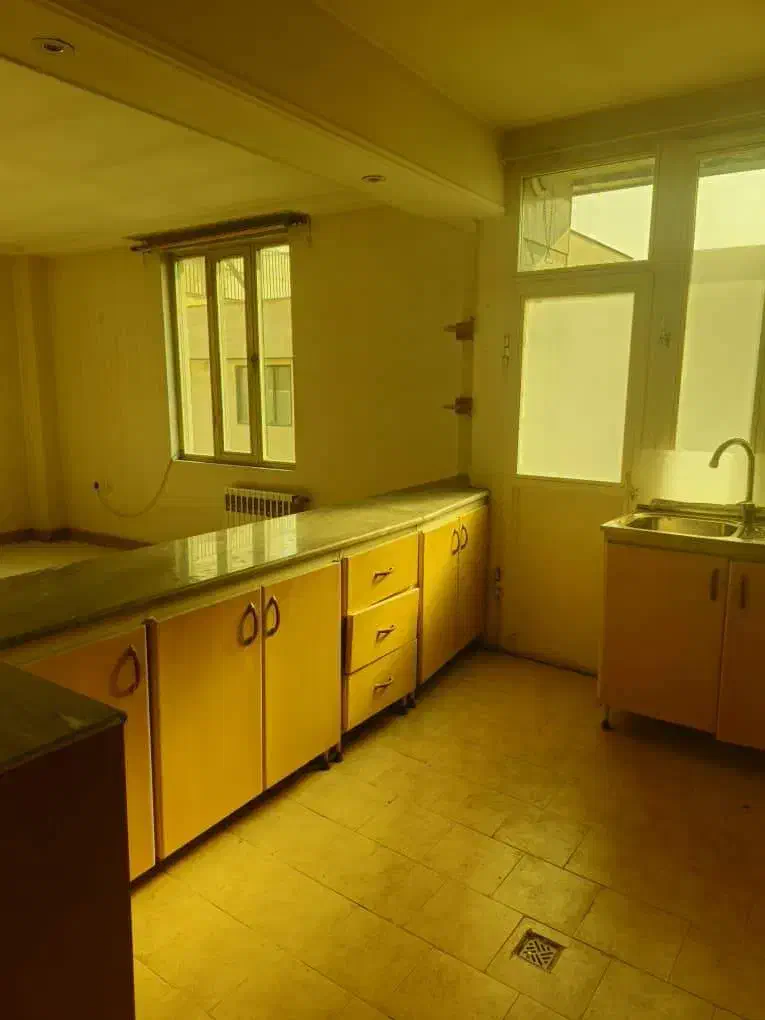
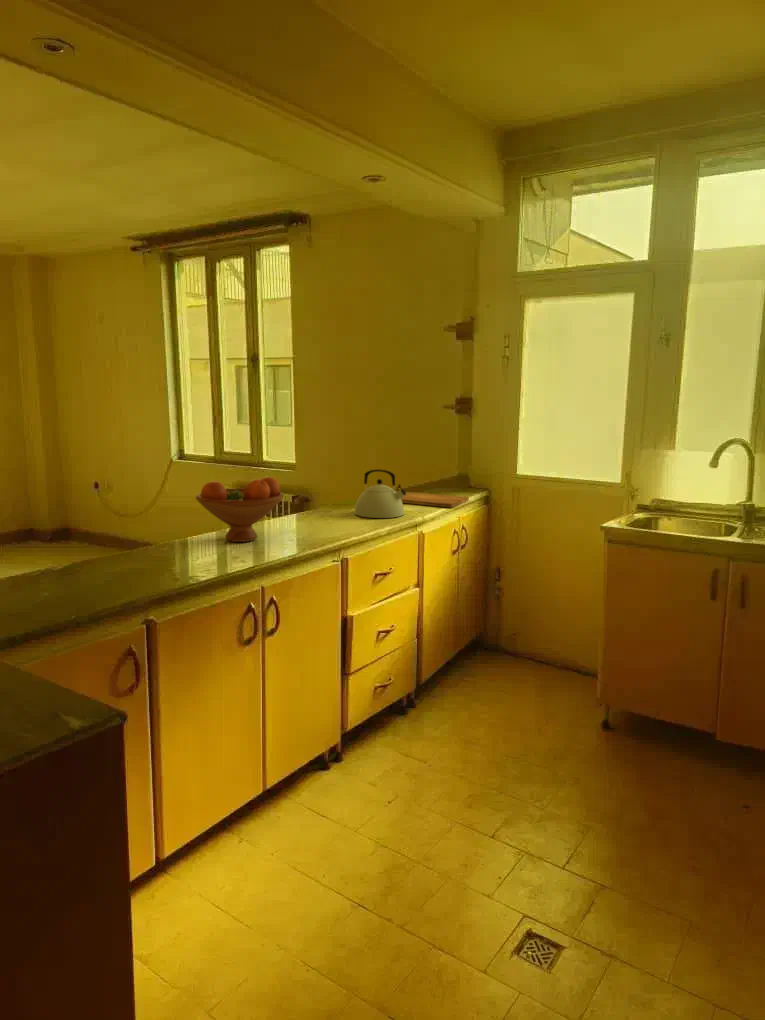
+ fruit bowl [195,476,285,543]
+ kettle [354,468,406,519]
+ cutting board [394,490,470,508]
